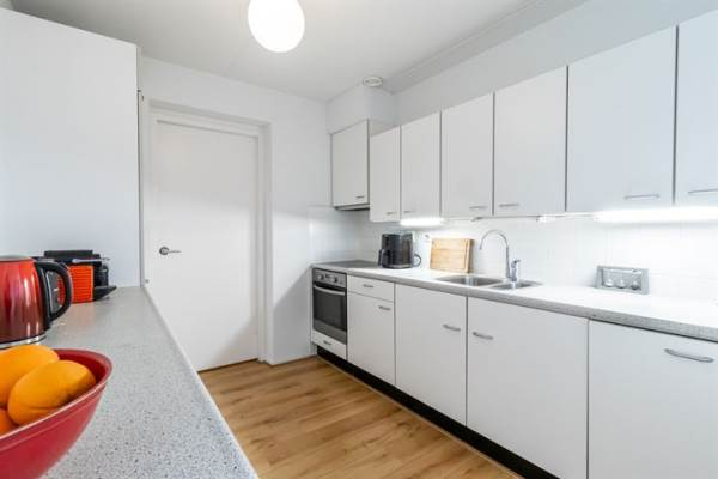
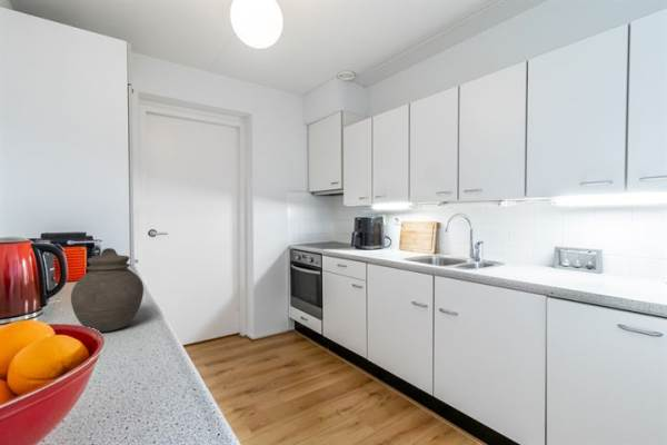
+ jar [70,247,145,333]
